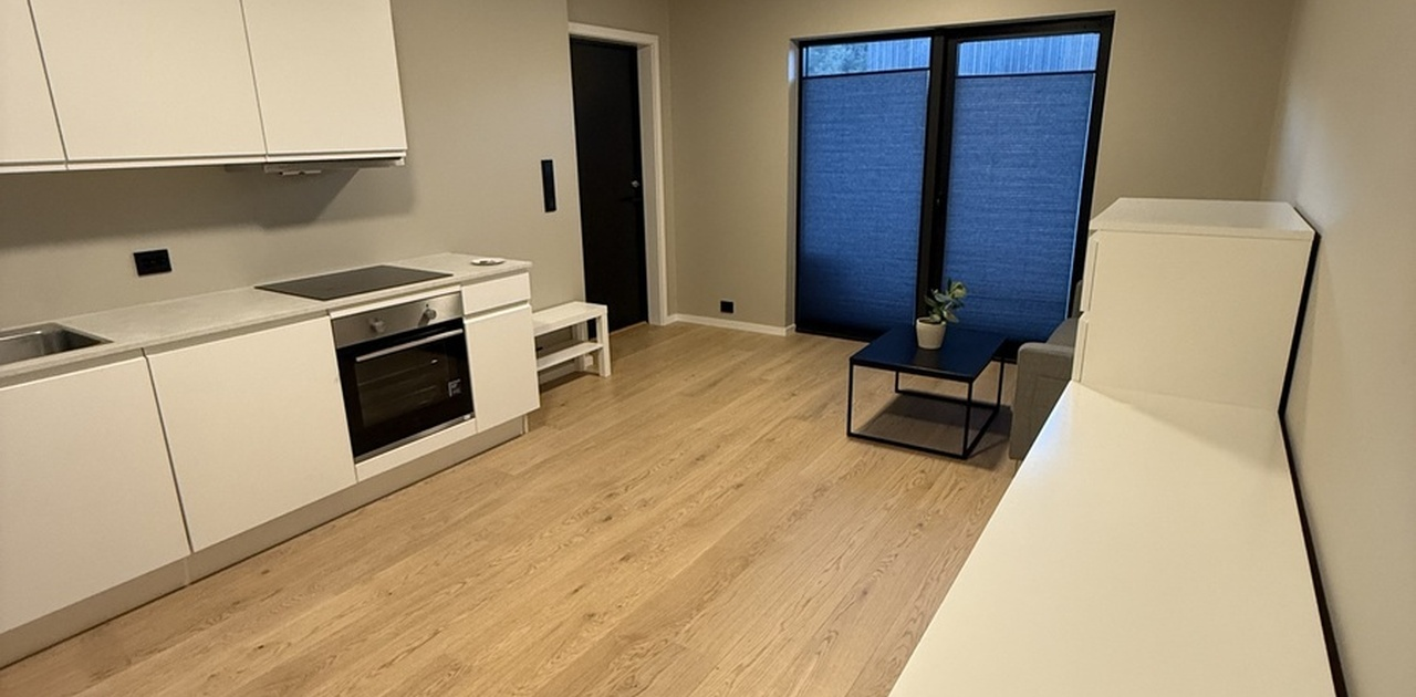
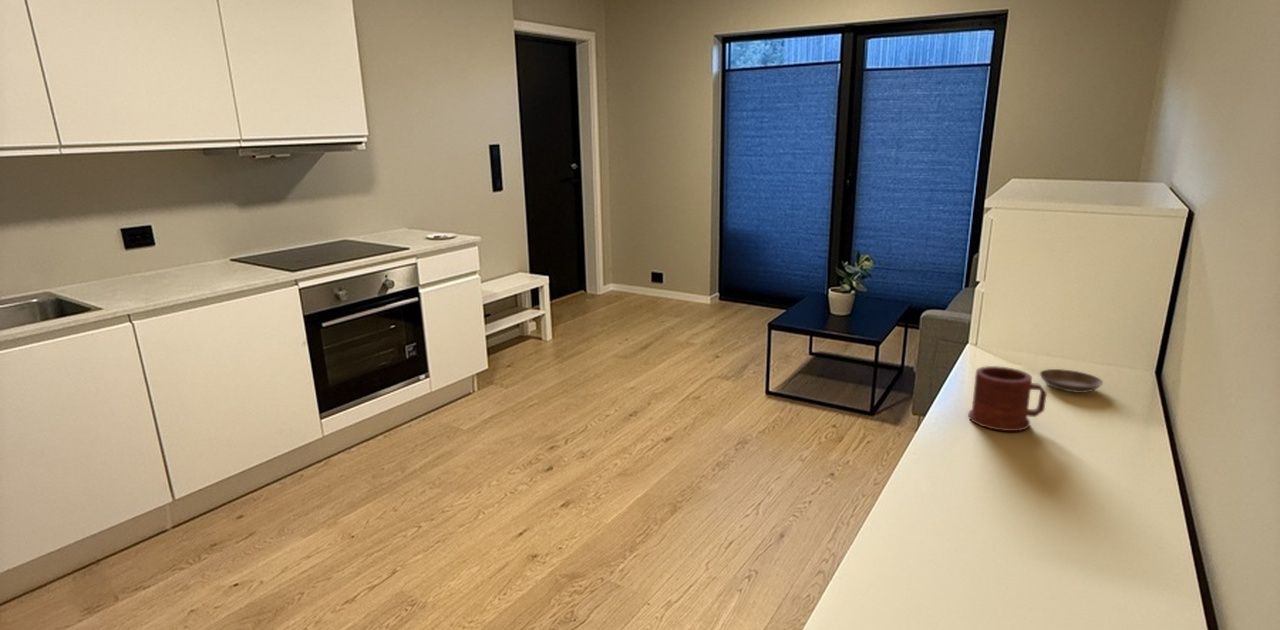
+ saucer [1039,368,1104,394]
+ mug [967,365,1048,432]
